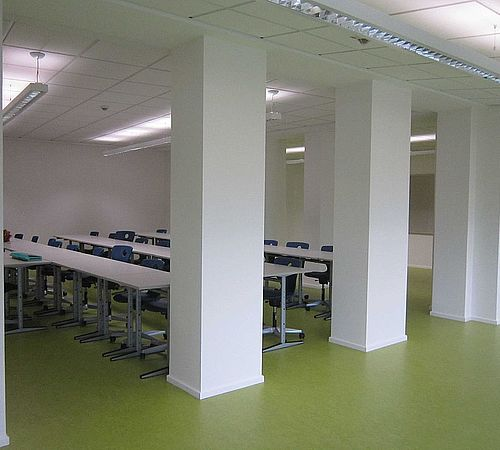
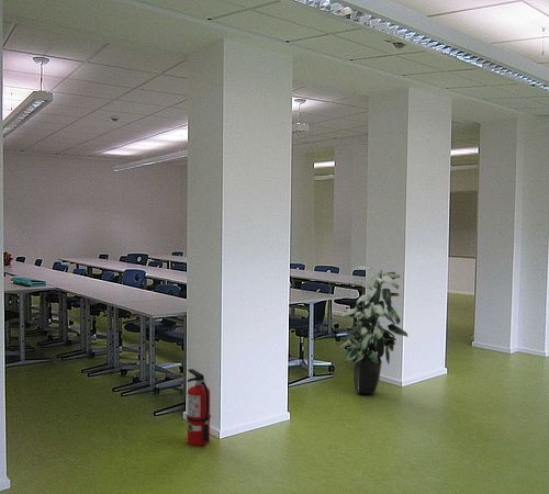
+ indoor plant [339,265,410,395]
+ fire extinguisher [180,368,212,447]
